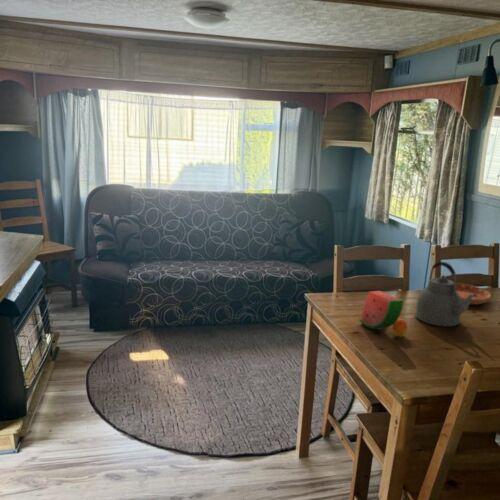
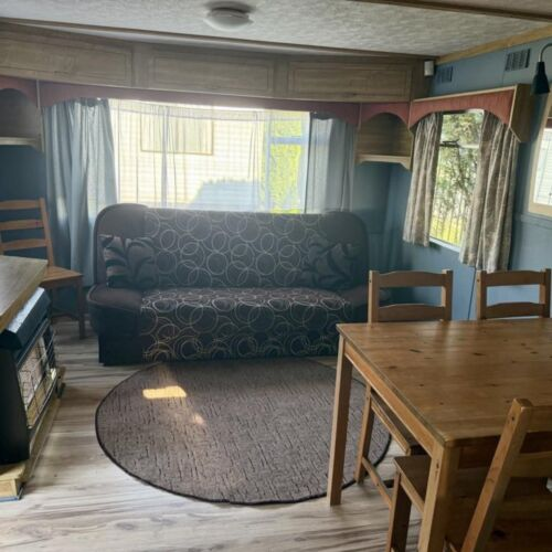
- watermelon [358,290,409,338]
- kettle [414,261,478,327]
- saucer [456,282,492,305]
